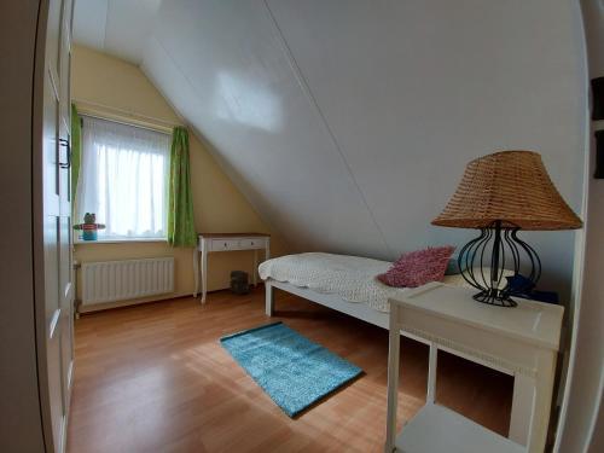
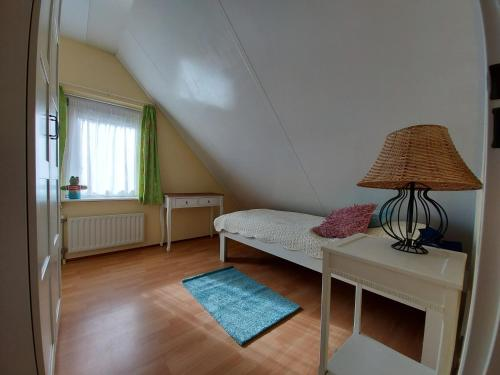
- backpack [228,269,254,296]
